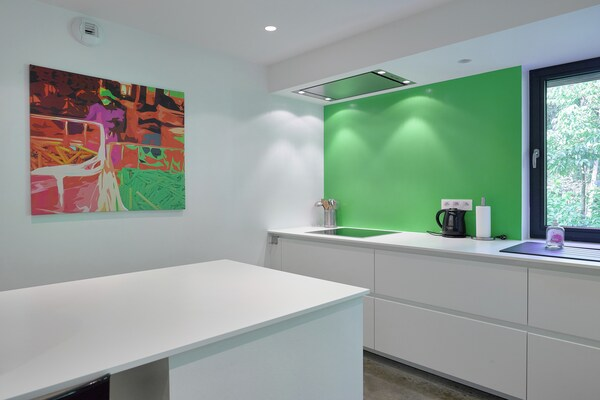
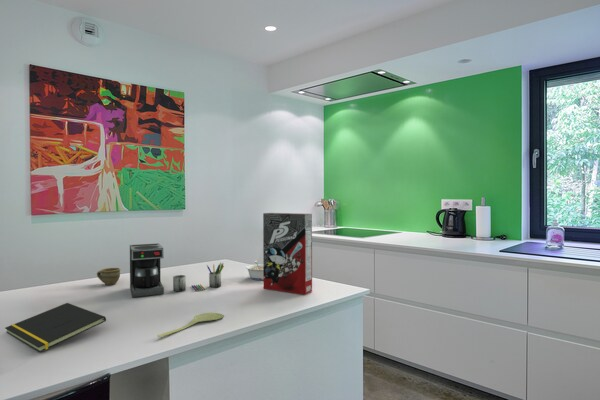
+ coffee maker [129,242,225,298]
+ cereal box [262,212,313,295]
+ cup [96,267,121,286]
+ spoon [156,312,225,338]
+ notepad [4,302,107,353]
+ legume [245,260,264,281]
